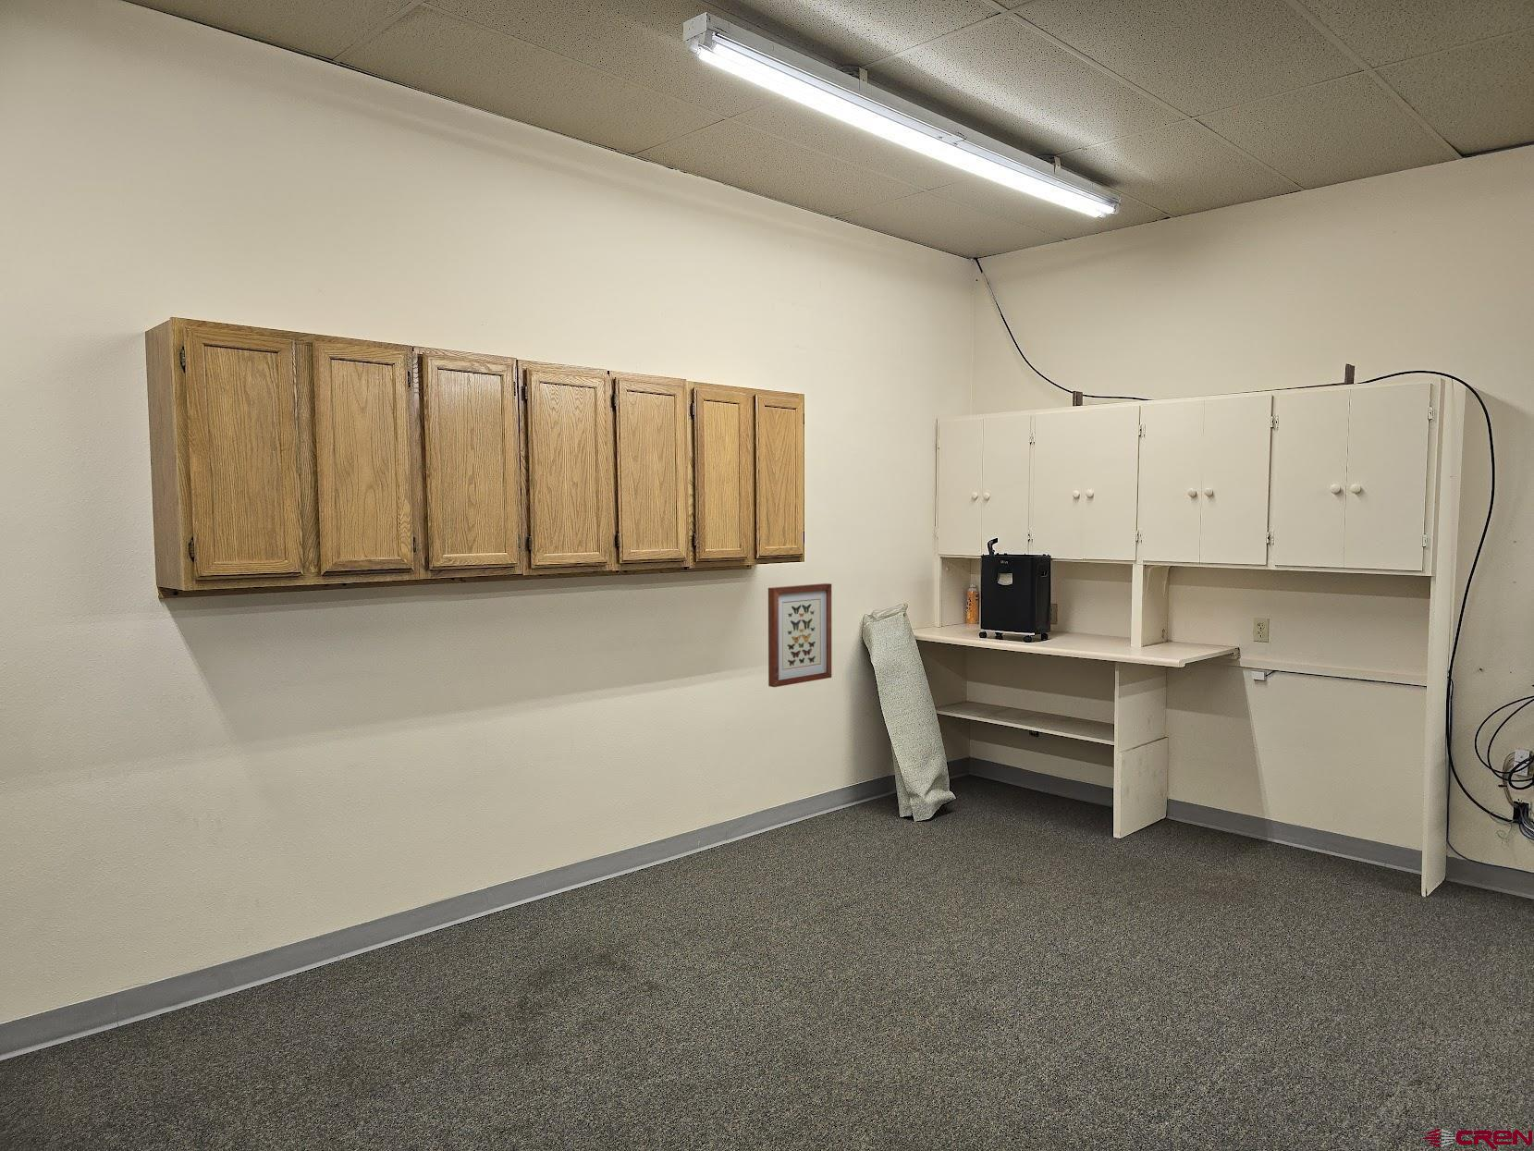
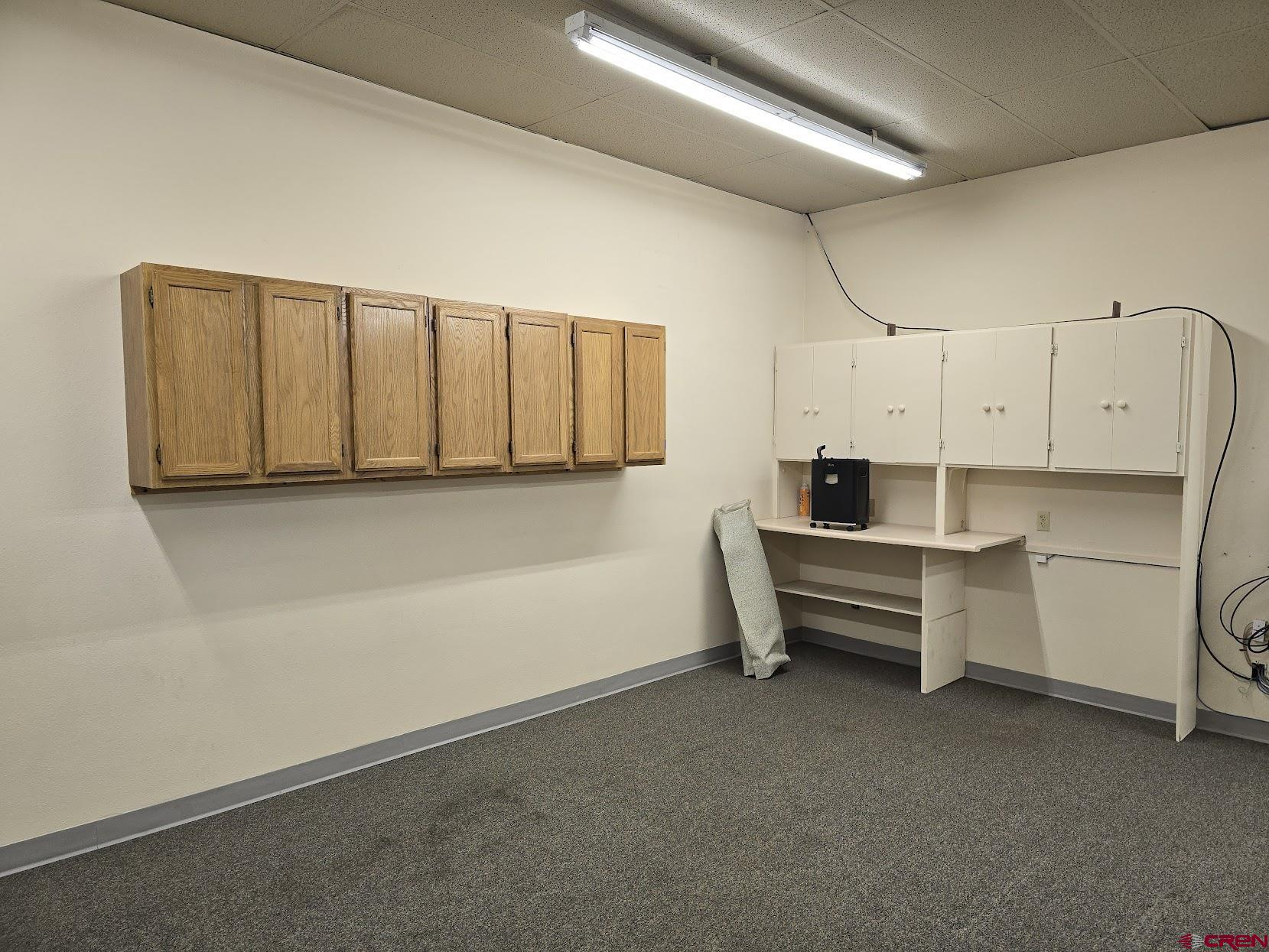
- wall art [768,583,832,688]
